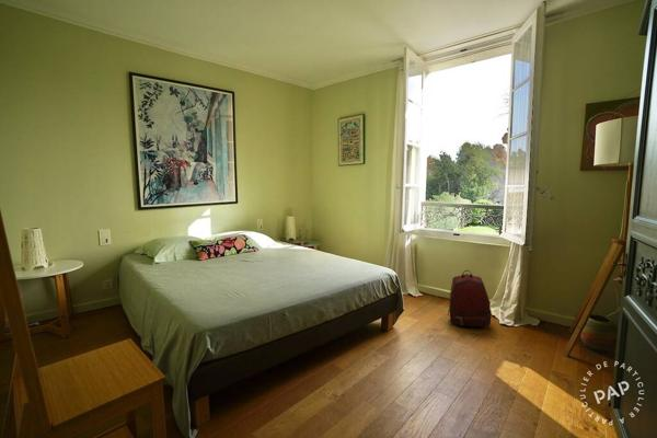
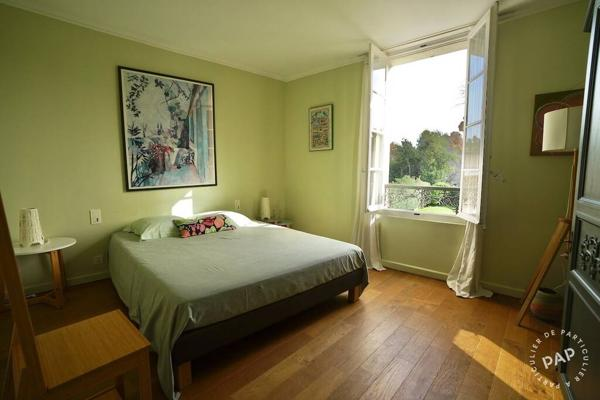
- backpack [447,269,493,327]
